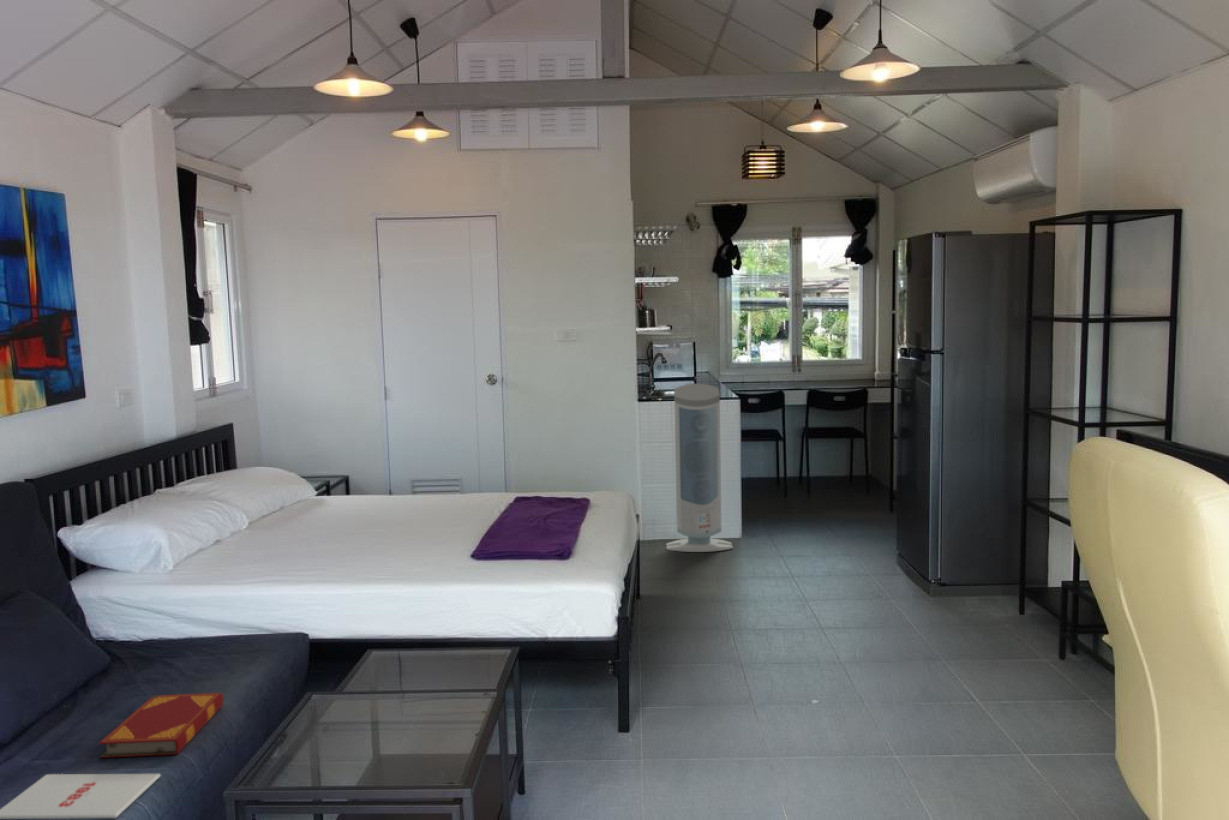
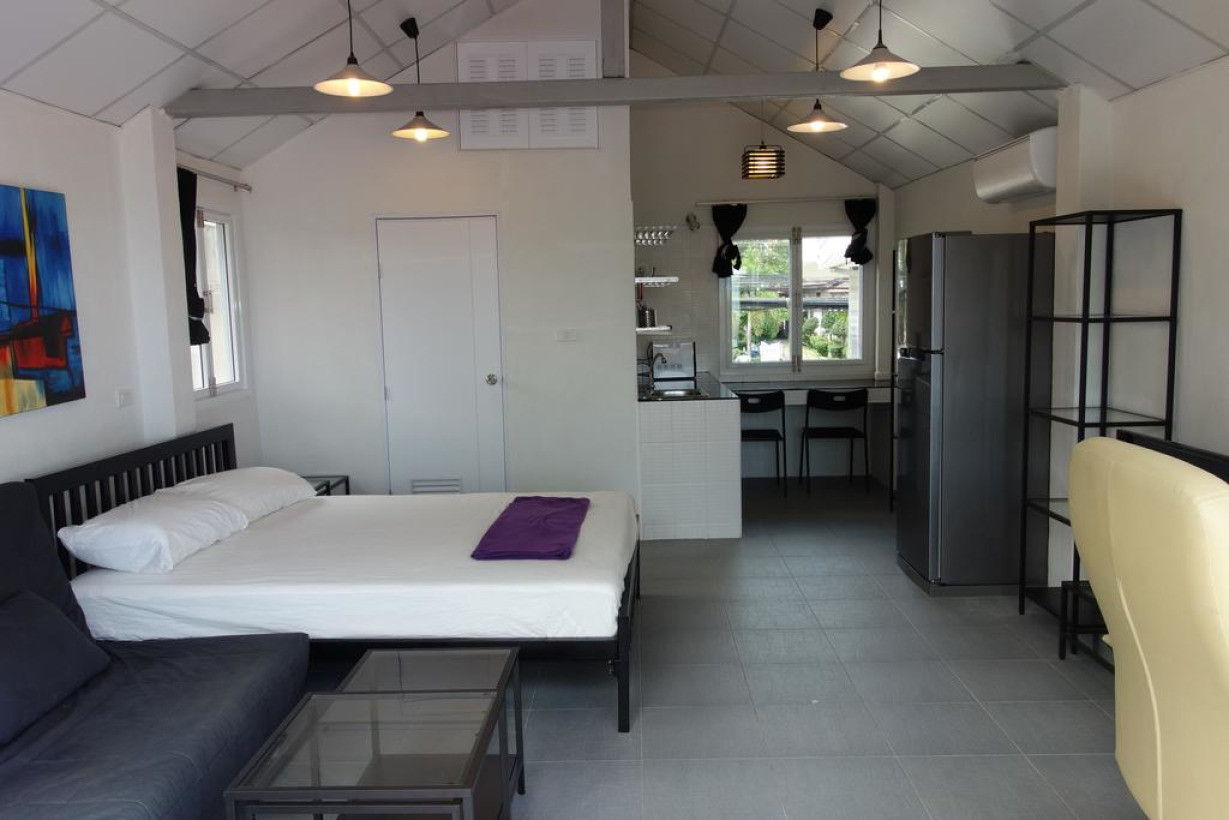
- air purifier [665,383,734,553]
- hardback book [98,692,224,759]
- magazine [0,773,162,820]
